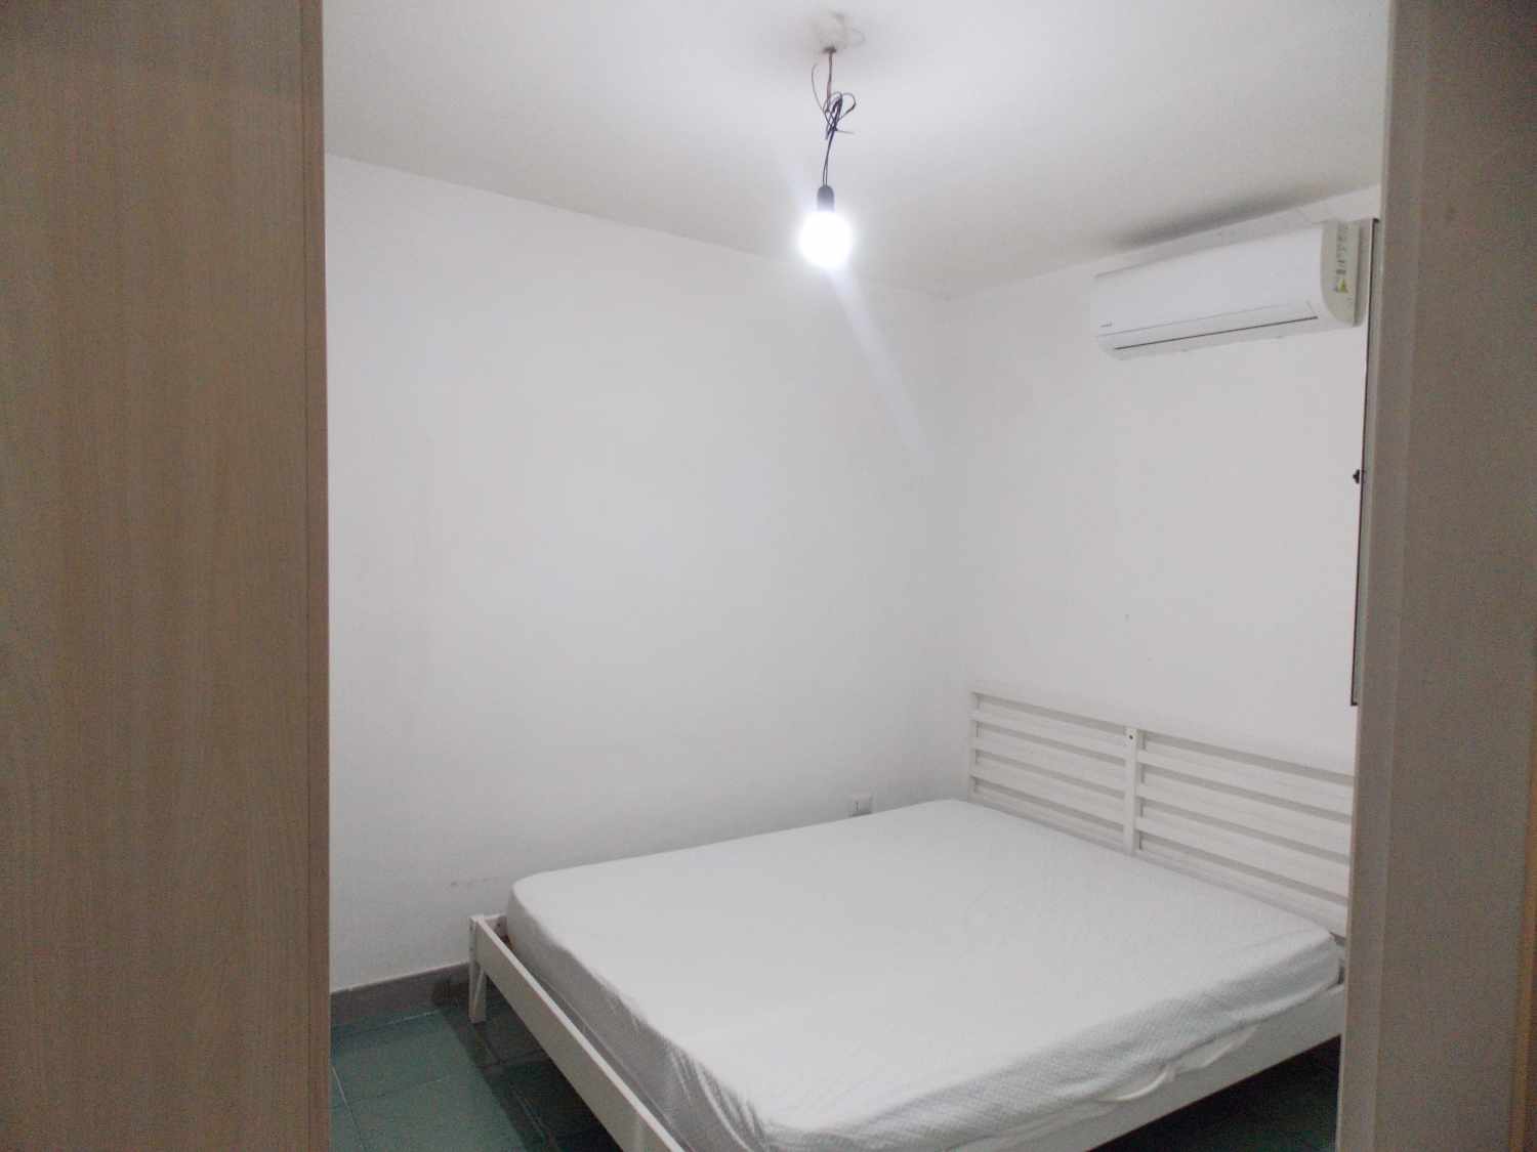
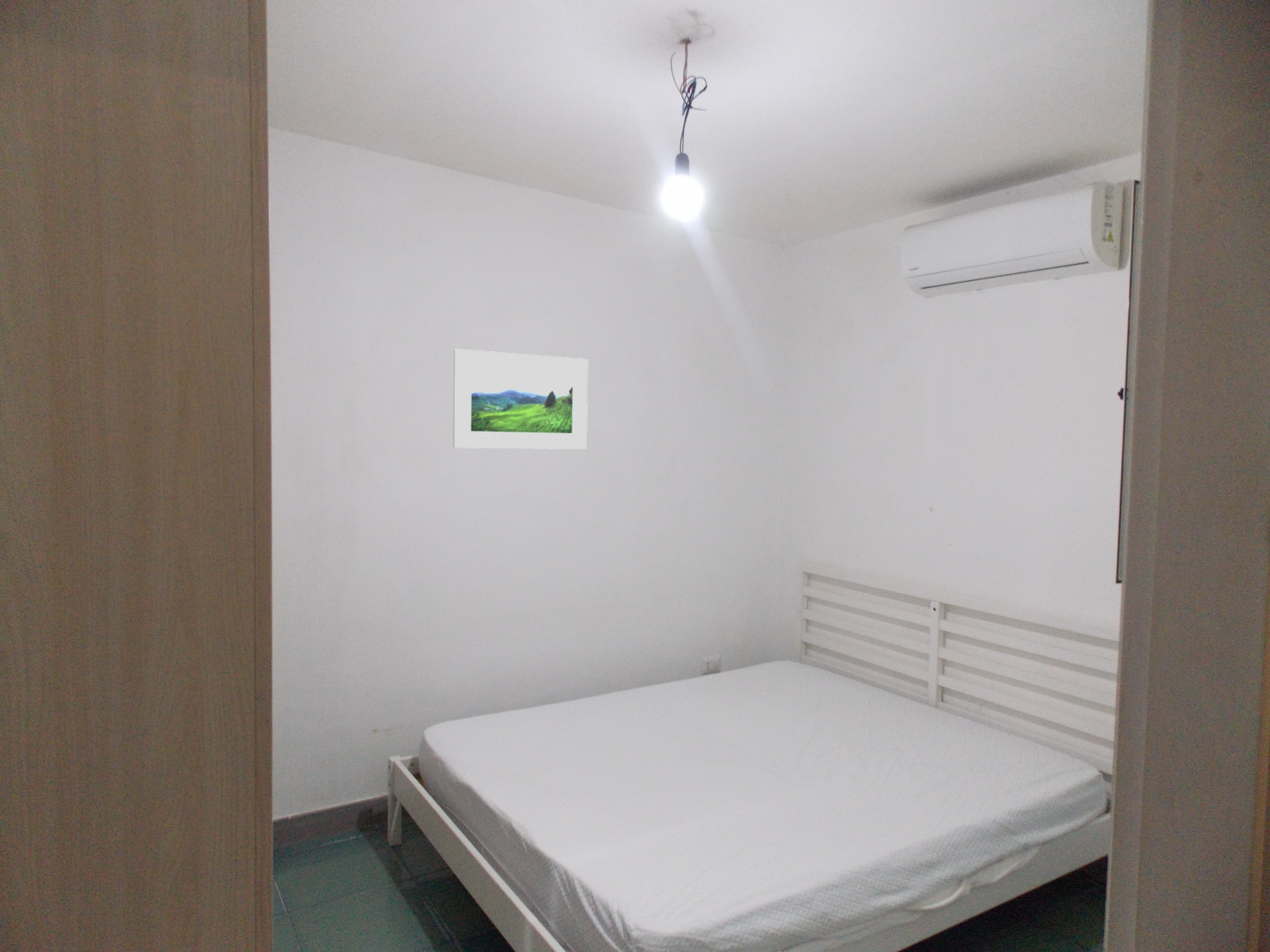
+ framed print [452,348,588,450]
